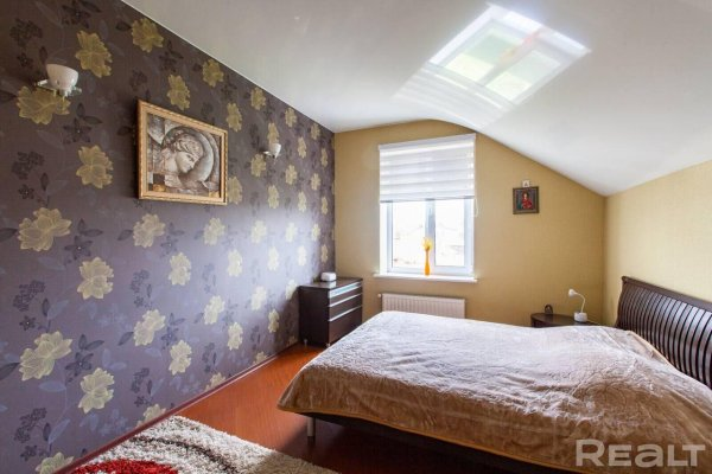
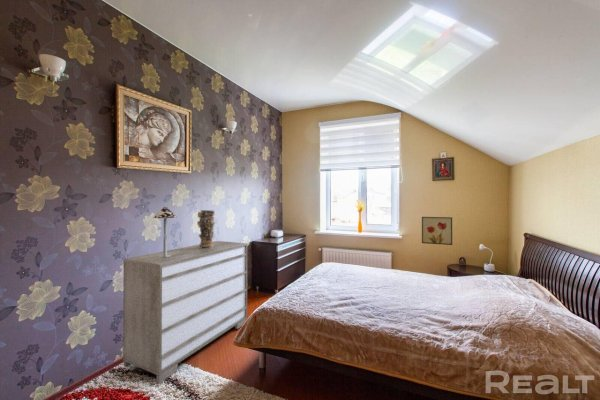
+ table lamp [152,205,177,257]
+ dresser [122,240,249,384]
+ decorative vase [196,209,216,248]
+ wall art [421,216,453,246]
